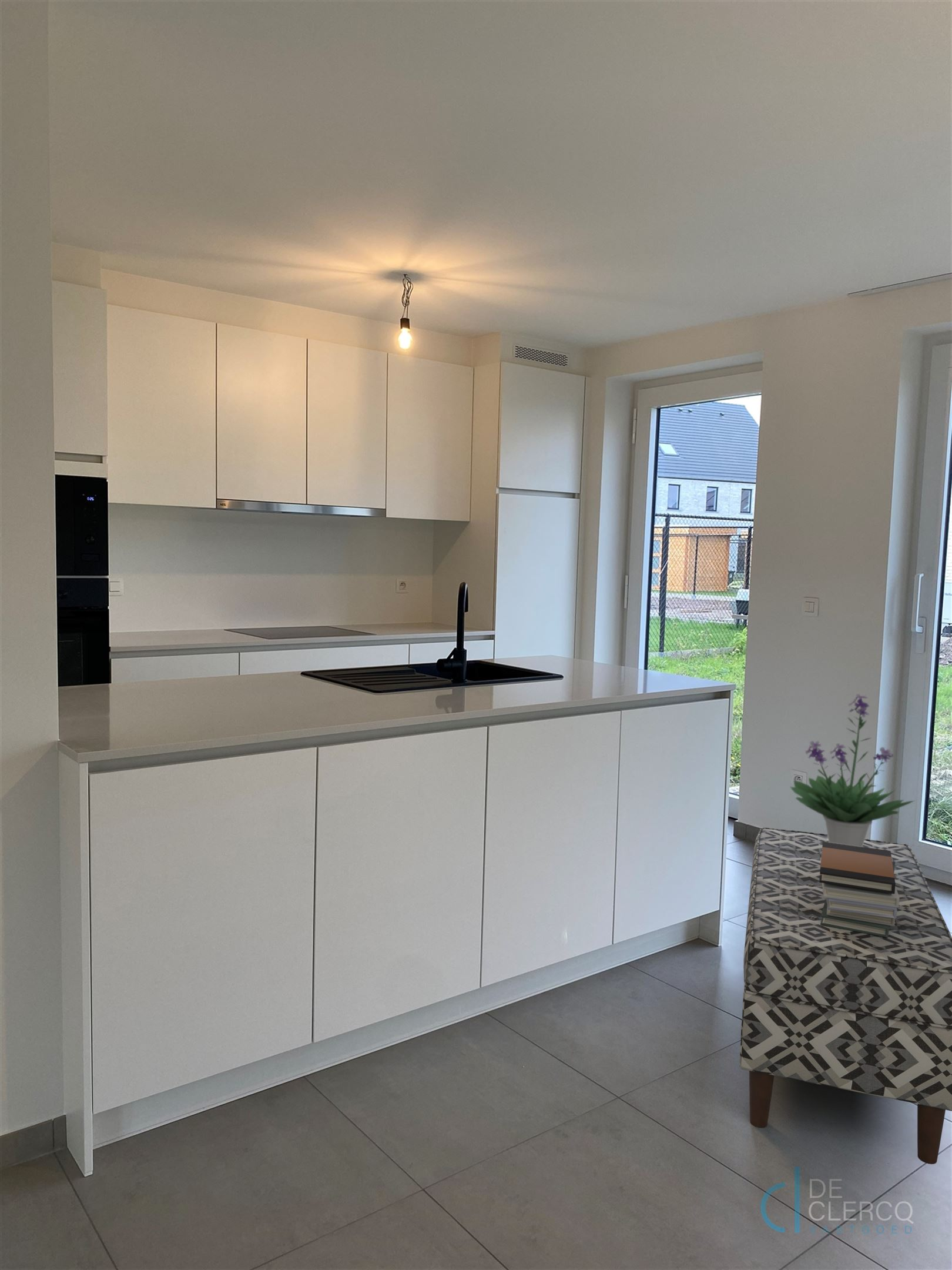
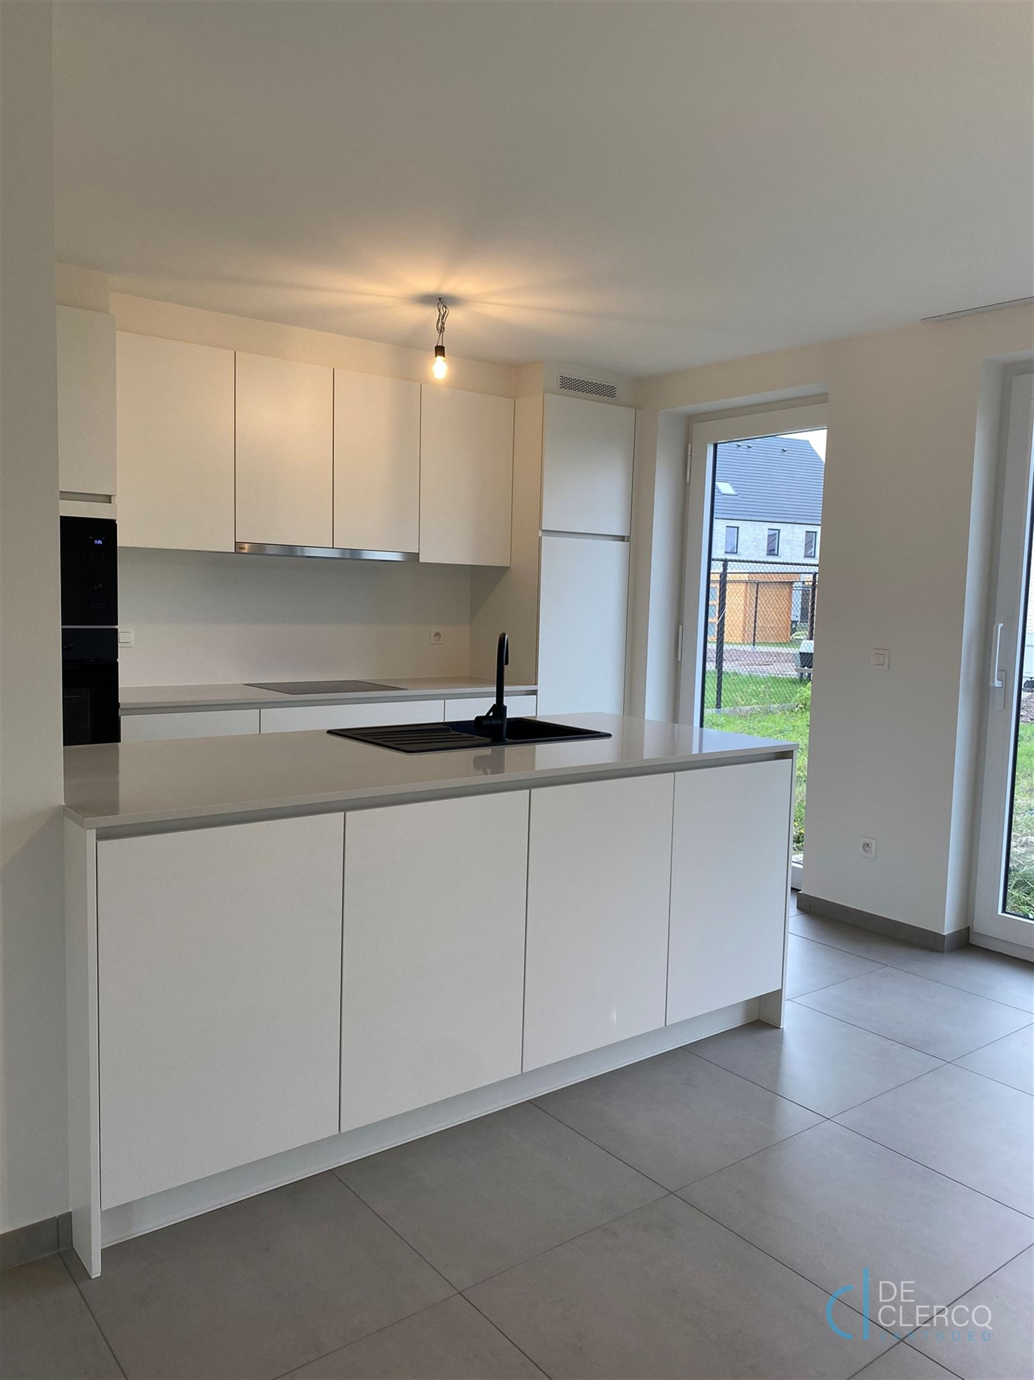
- book stack [819,841,899,938]
- potted plant [790,693,914,847]
- bench [739,827,952,1165]
